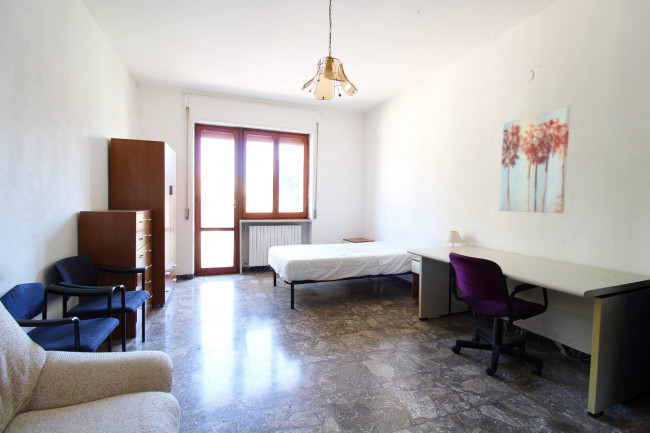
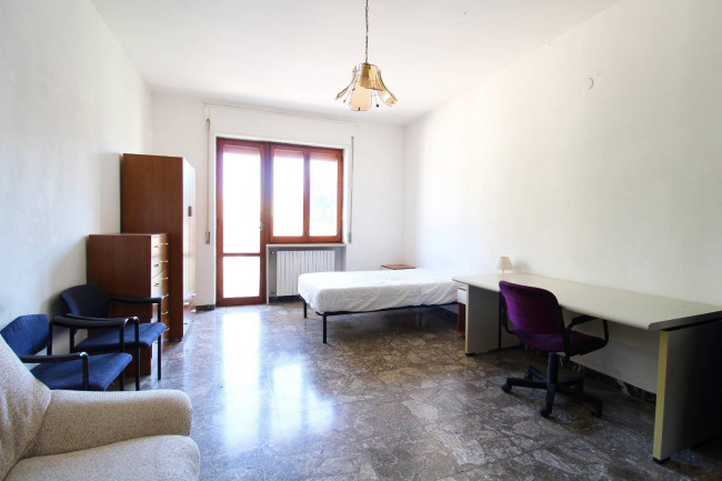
- wall art [498,105,571,214]
